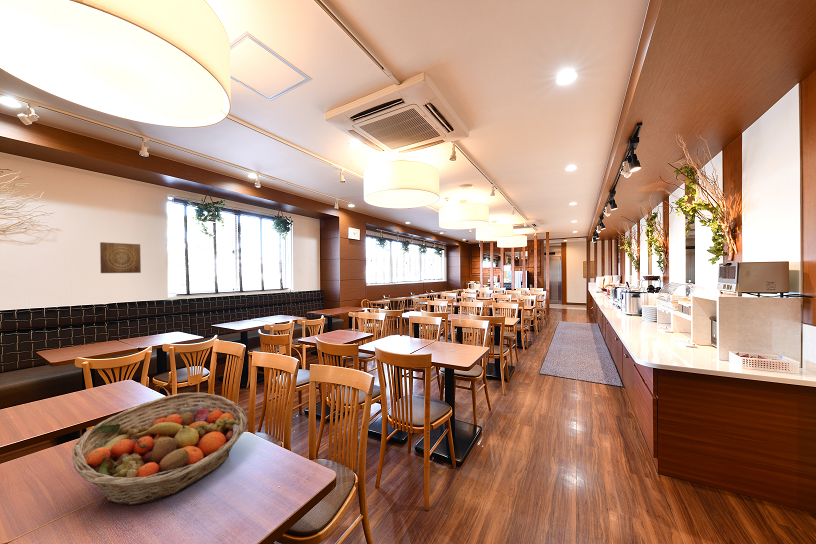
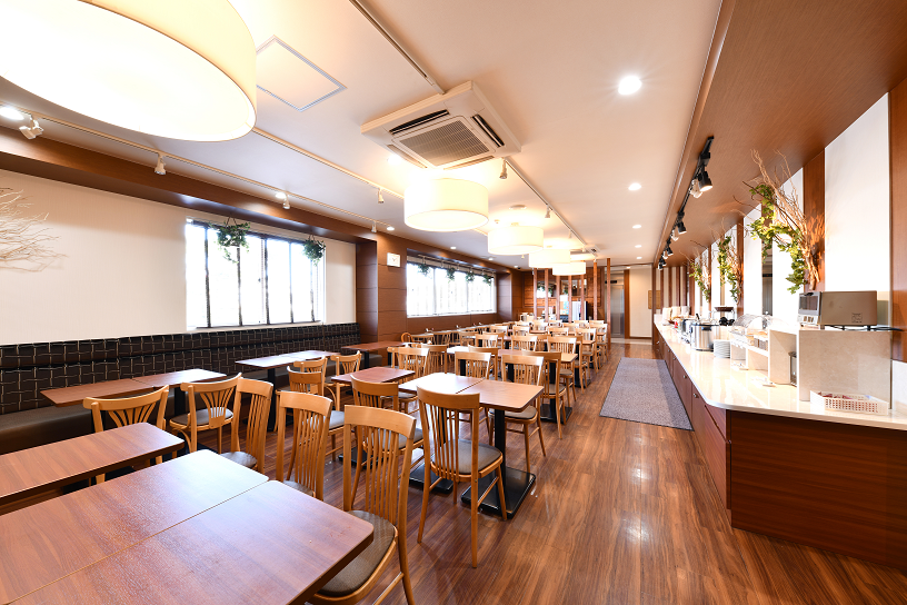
- fruit basket [71,392,248,506]
- wall art [99,241,142,274]
